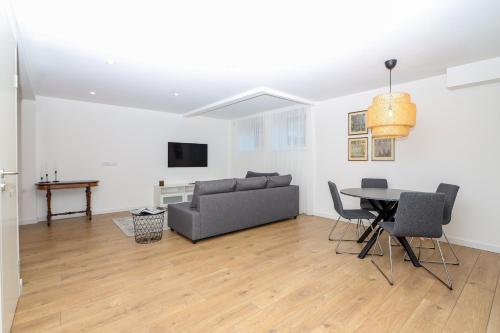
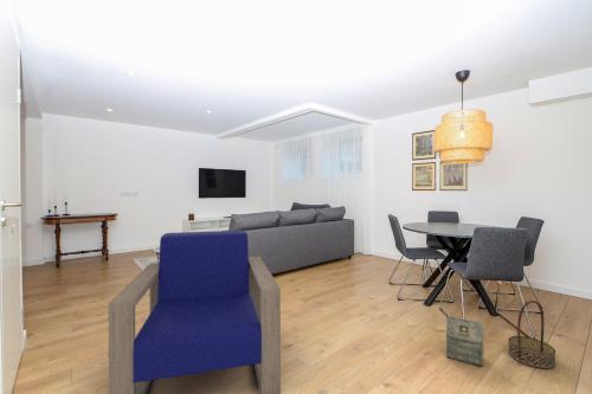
+ armchair [108,230,282,394]
+ basket [507,299,556,369]
+ bag [445,315,485,368]
